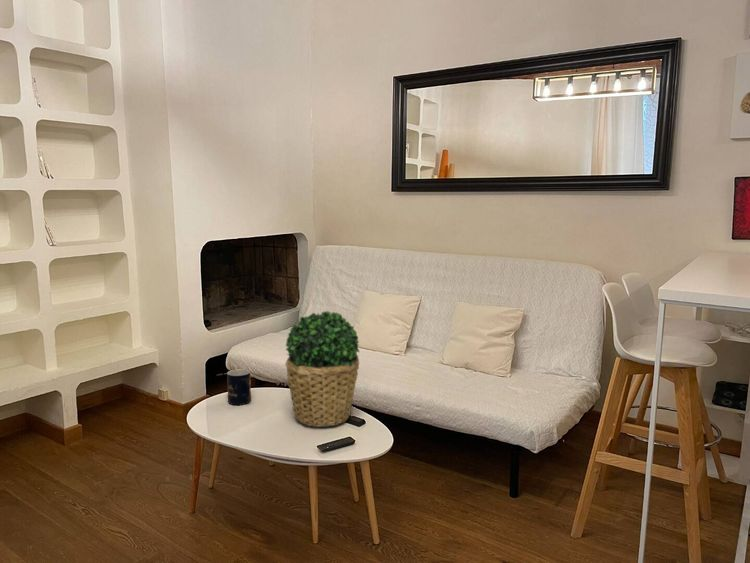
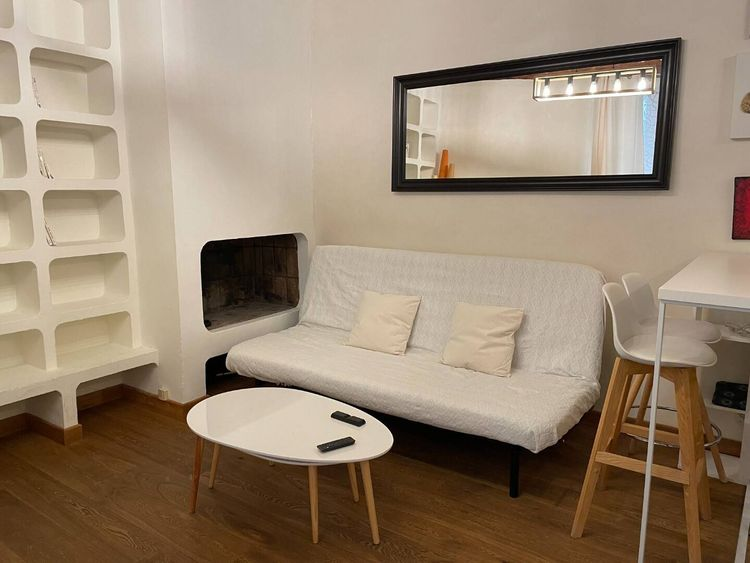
- potted plant [284,310,361,428]
- mug [226,368,252,406]
